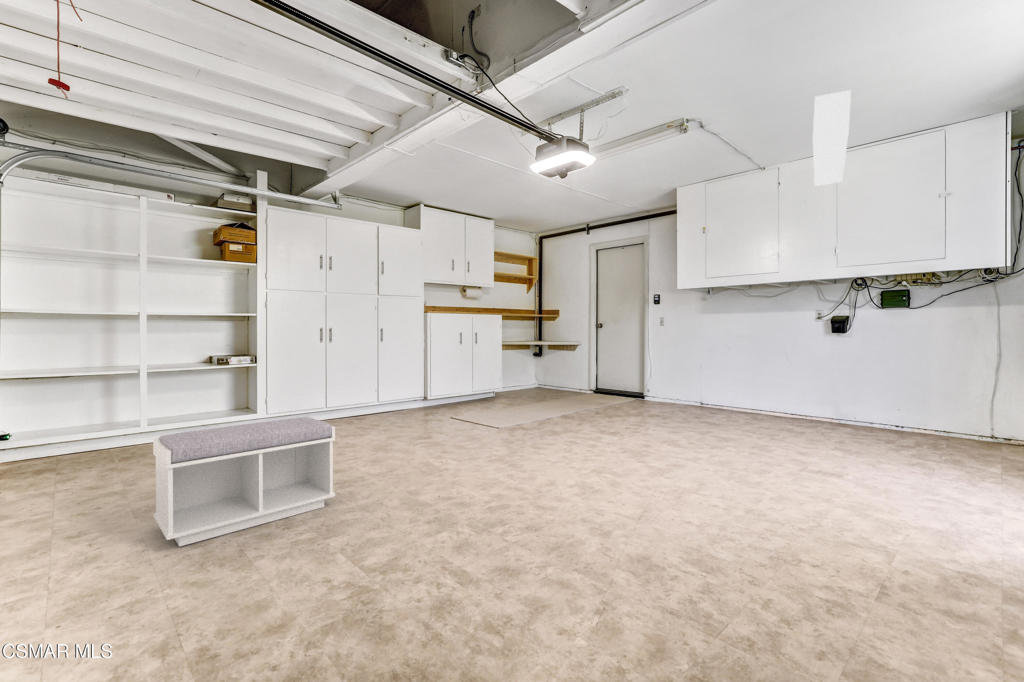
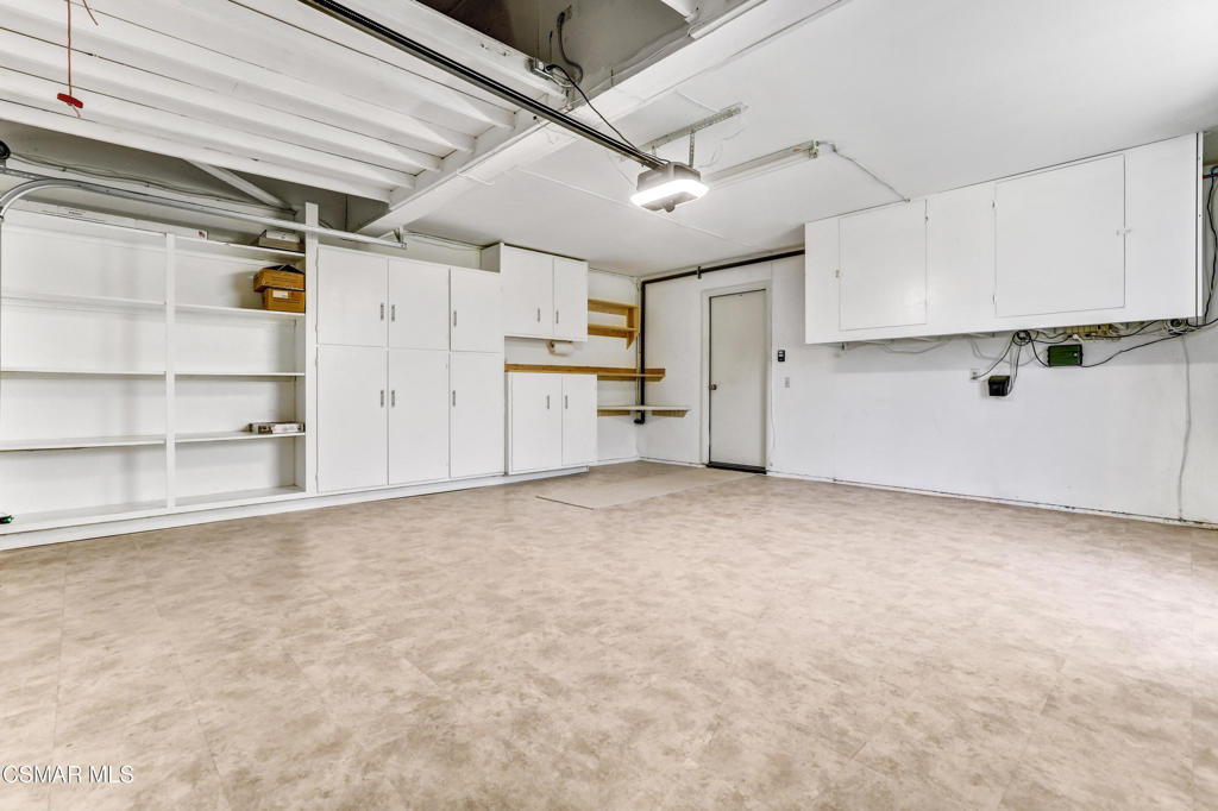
- bench [152,416,336,548]
- light panel [812,89,852,187]
